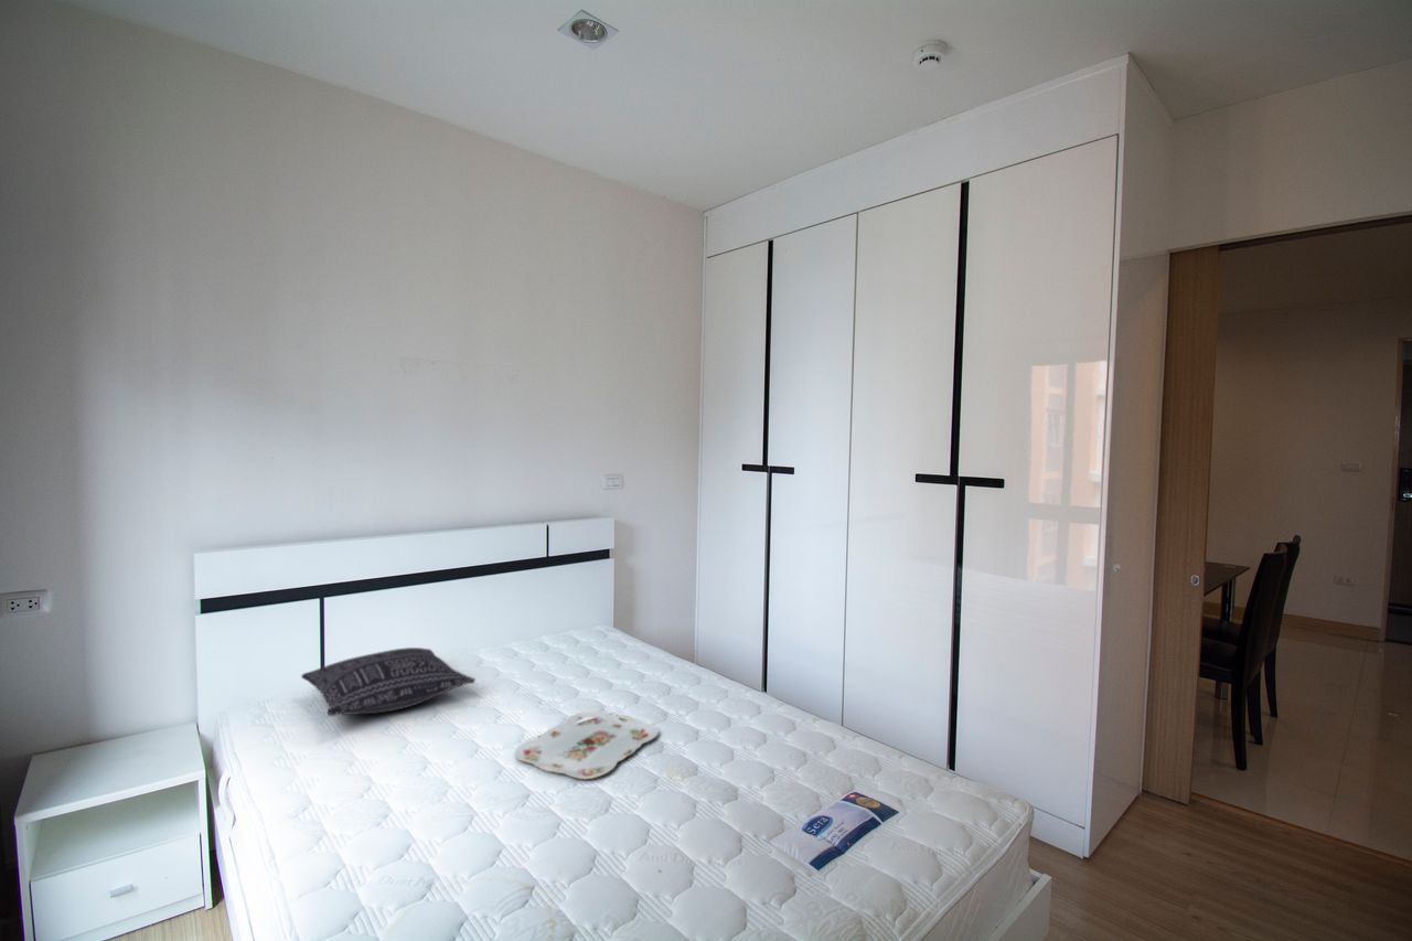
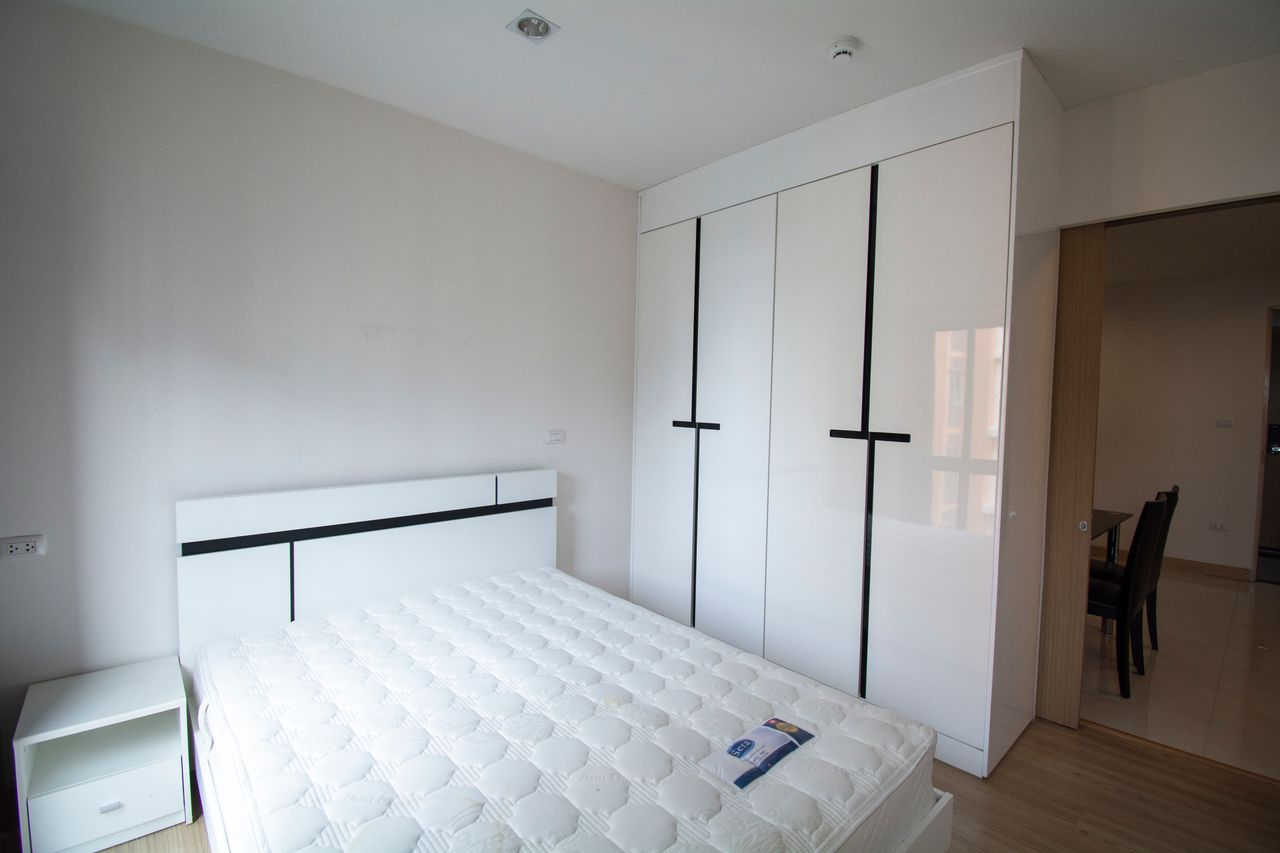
- serving tray [514,710,660,780]
- pillow [300,646,477,717]
